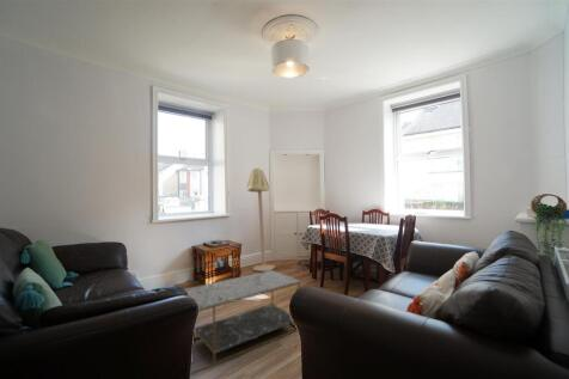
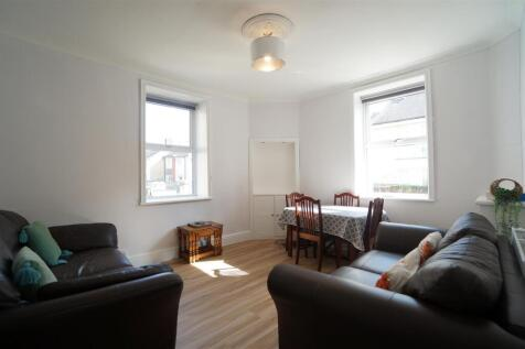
- coffee table [184,269,301,377]
- floor lamp [246,166,276,273]
